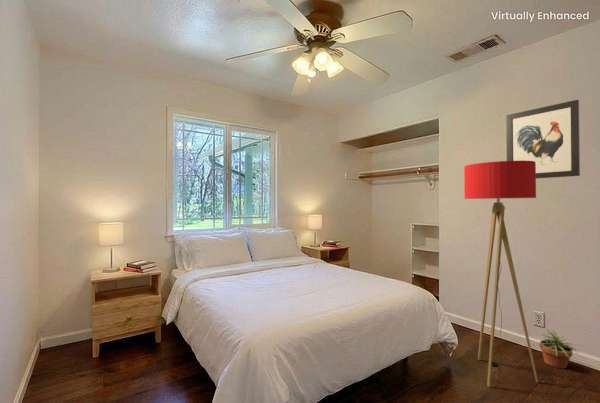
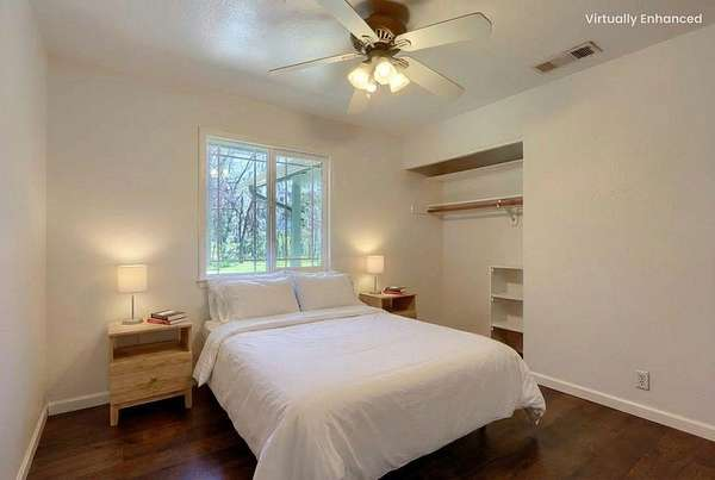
- potted plant [531,328,583,369]
- floor lamp [463,160,539,388]
- wall art [505,99,581,179]
